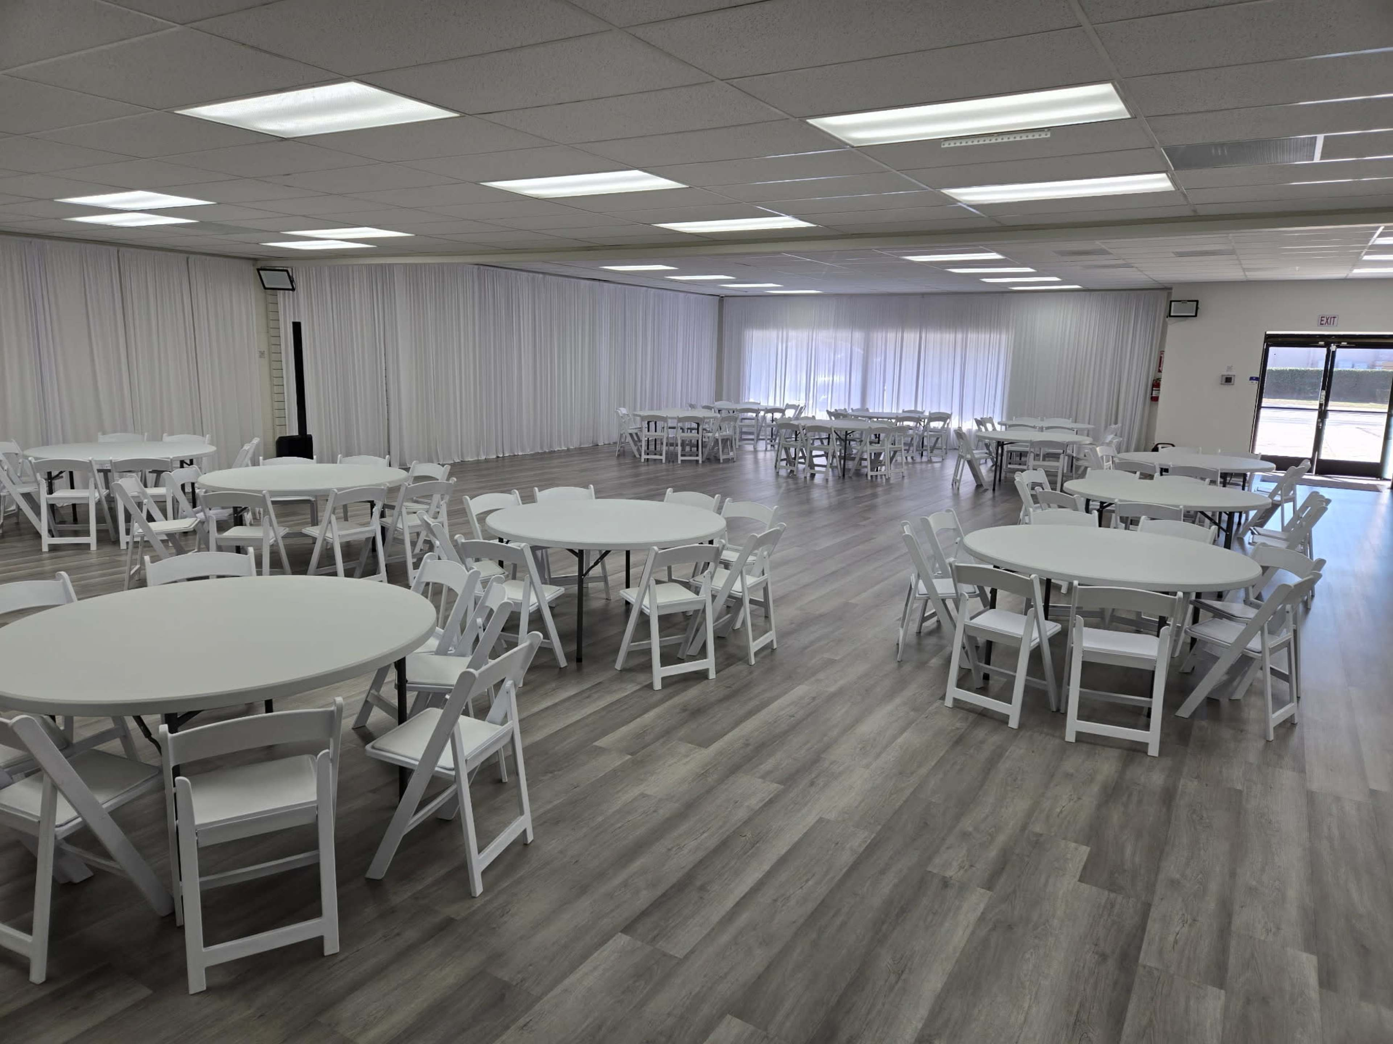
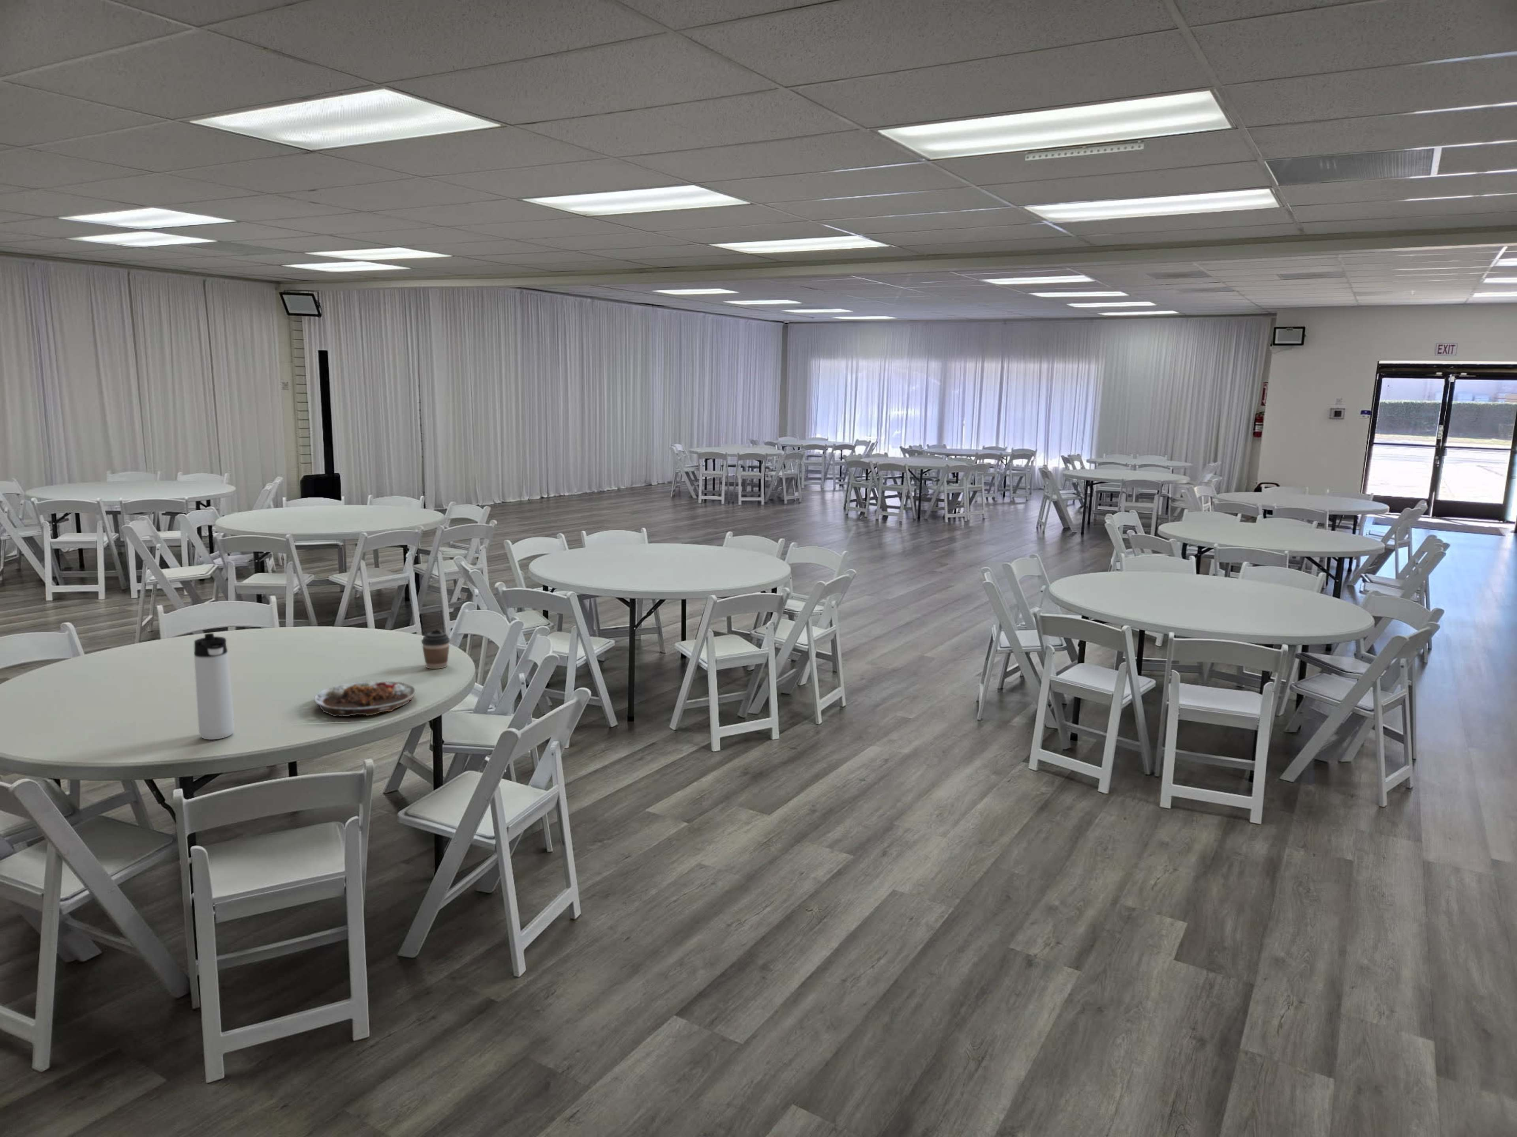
+ thermos bottle [194,633,235,739]
+ coffee cup [422,629,450,669]
+ plate [314,681,417,717]
